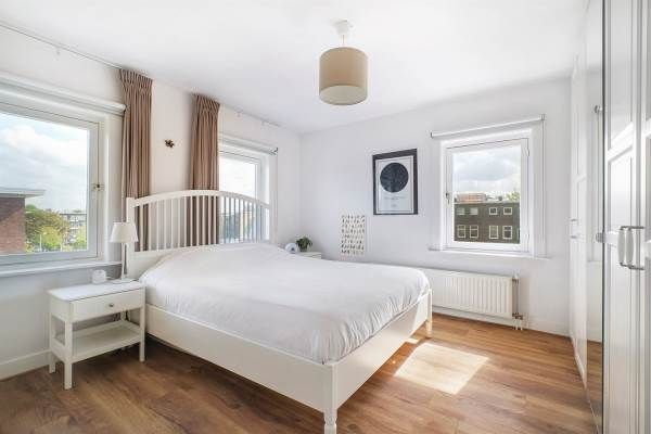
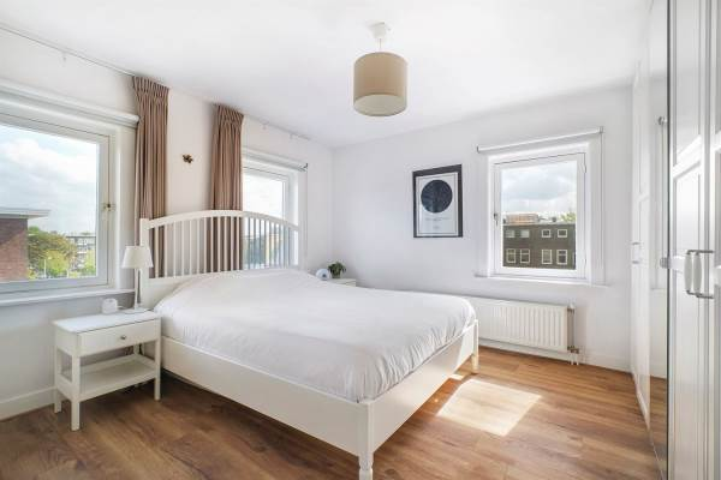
- wall art [340,213,368,258]
